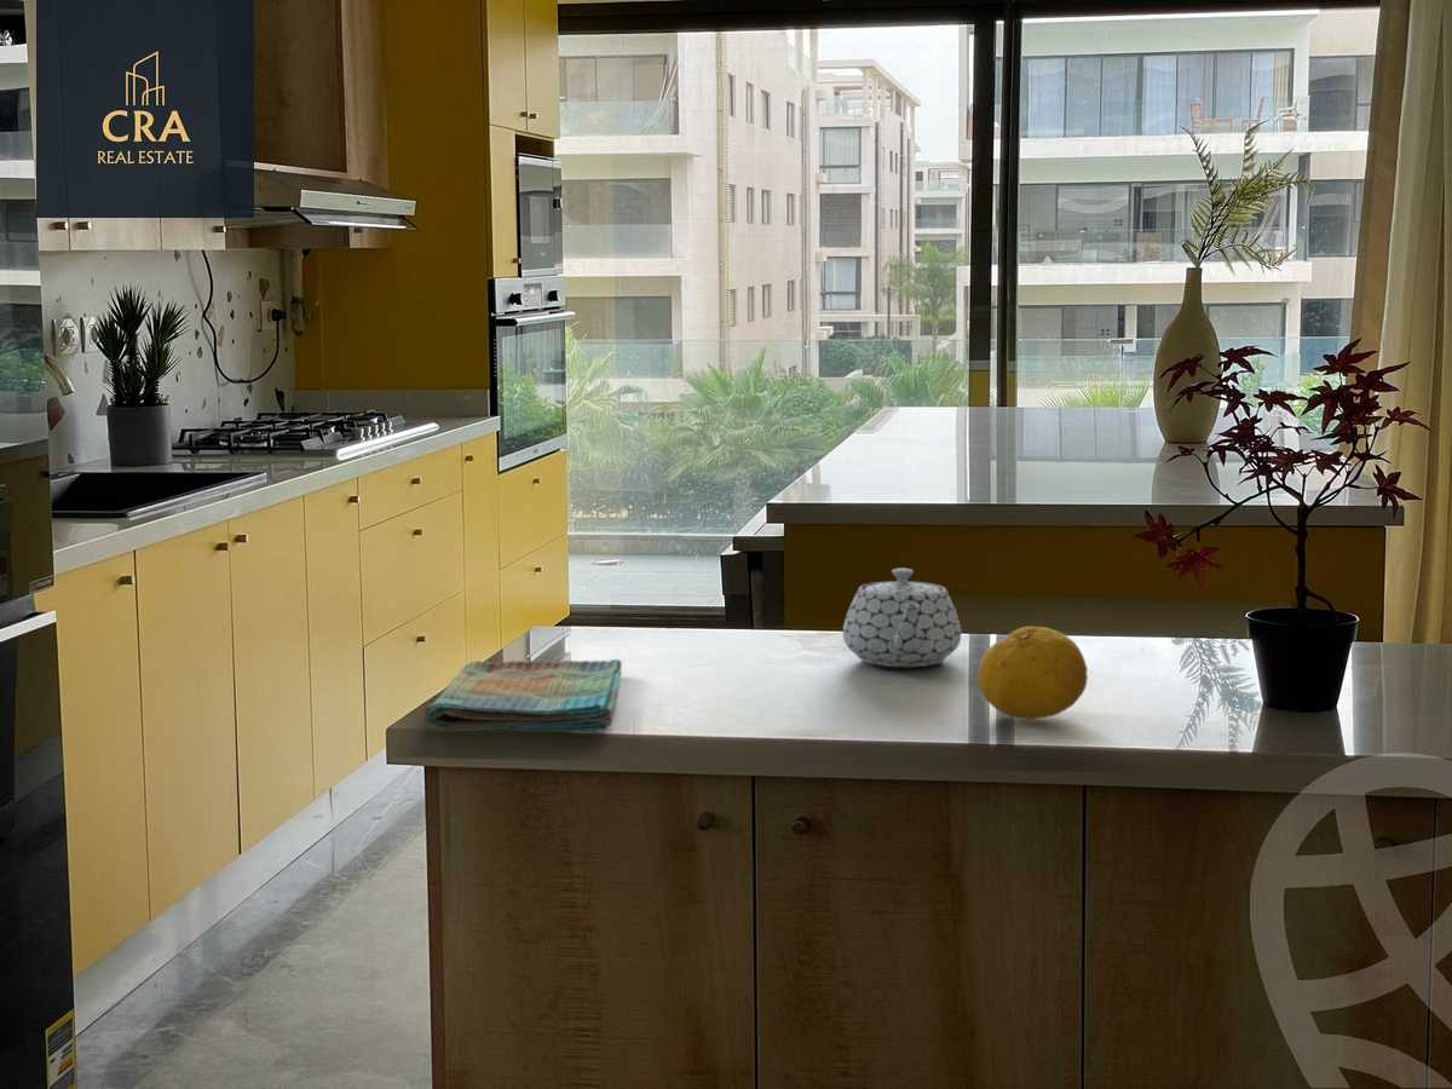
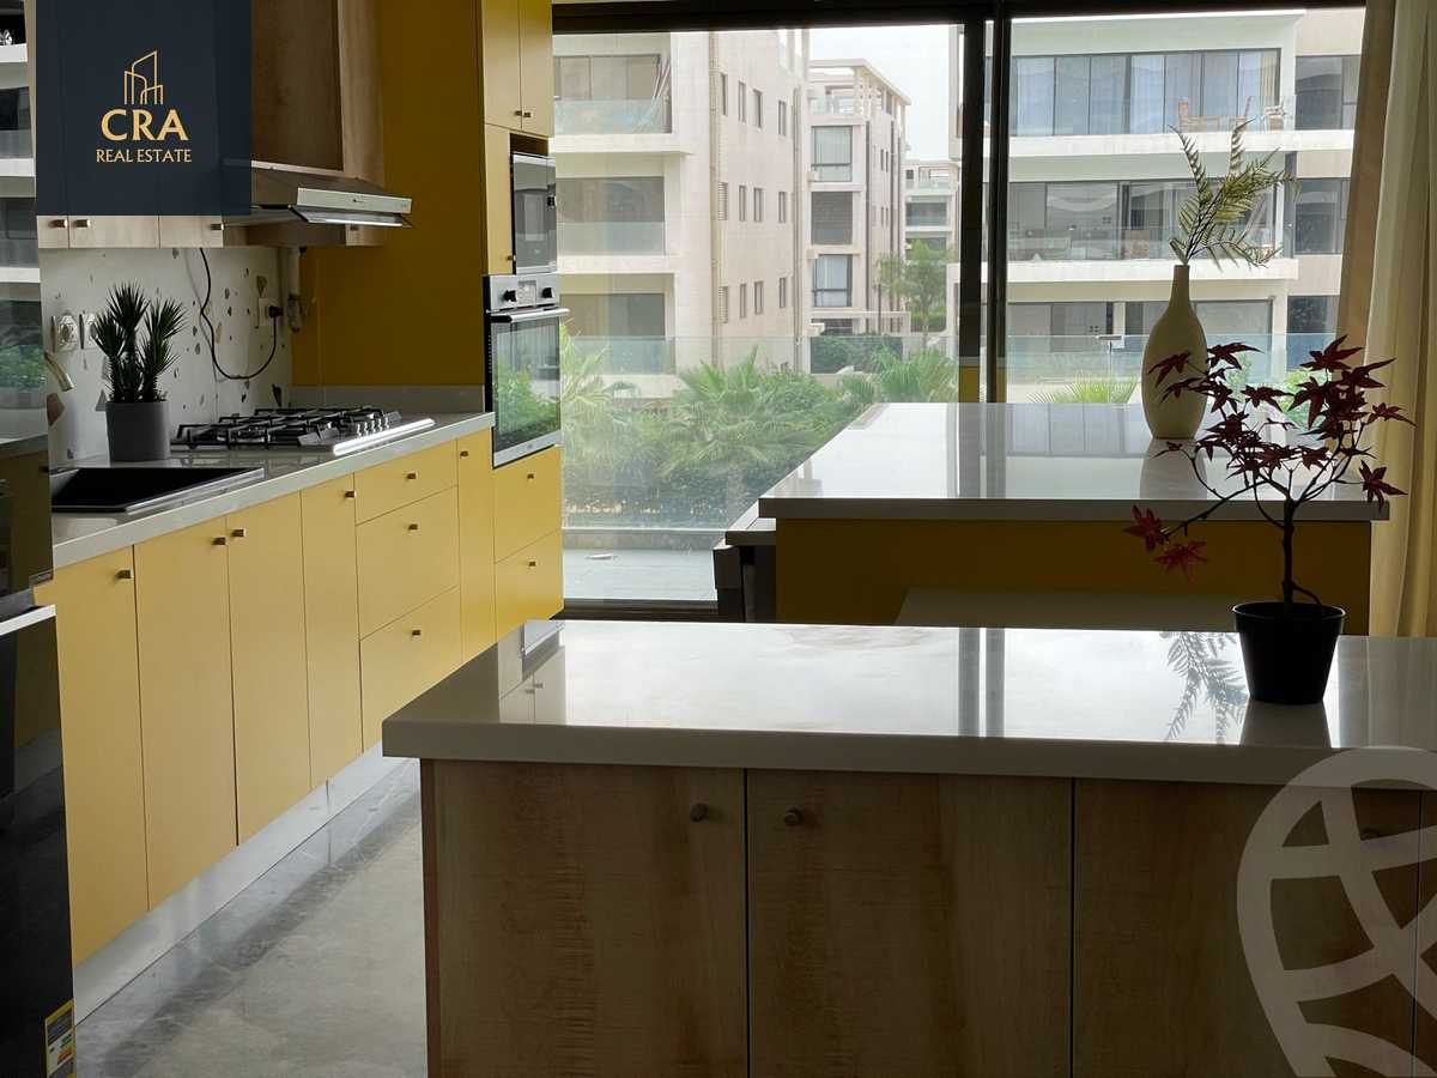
- dish towel [424,658,623,733]
- fruit [976,626,1089,721]
- teapot [842,567,962,668]
